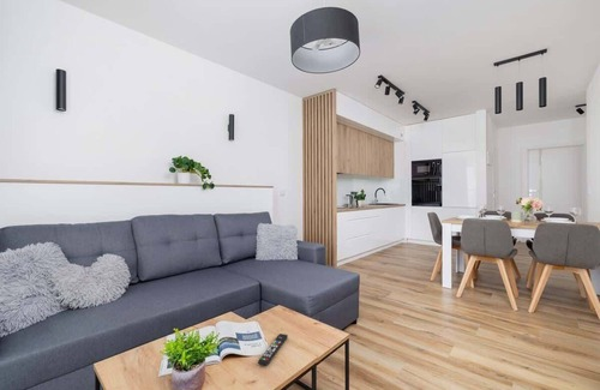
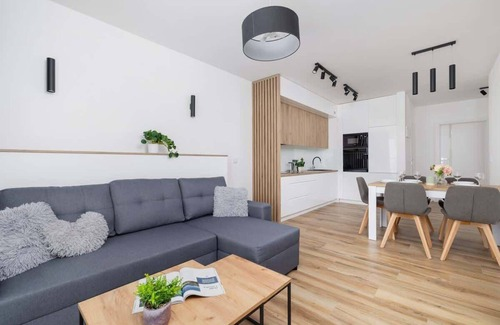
- remote control [257,332,289,367]
